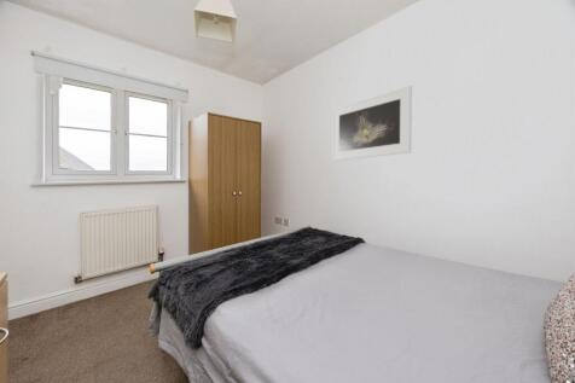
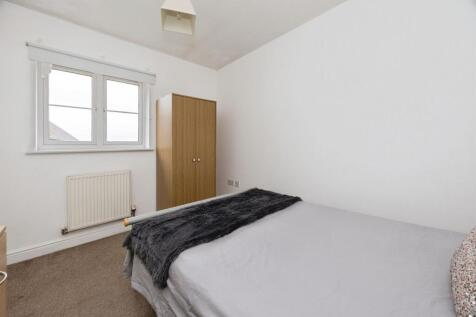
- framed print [331,85,413,162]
